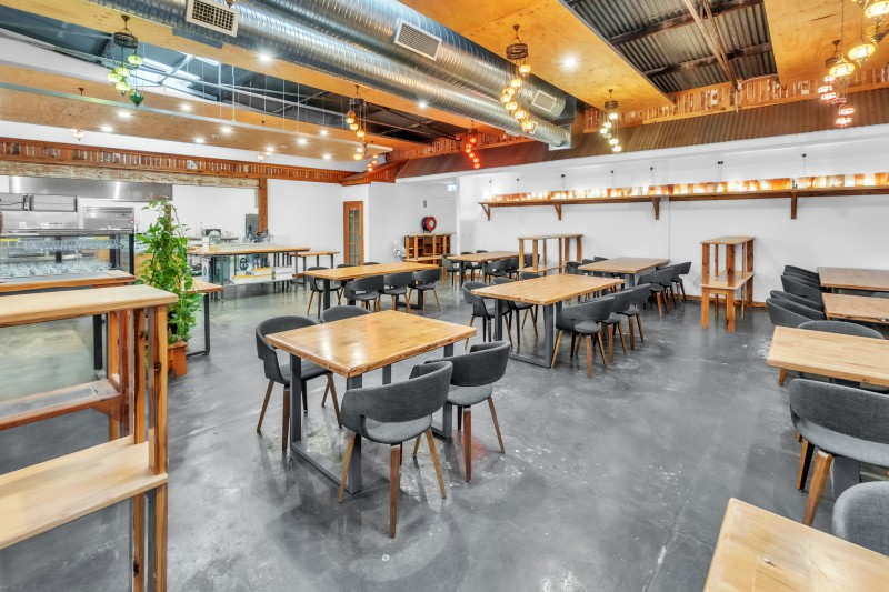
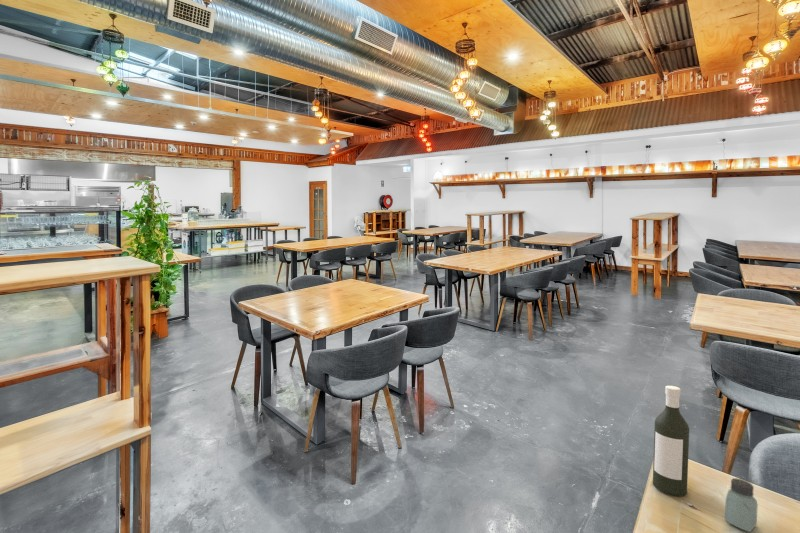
+ saltshaker [724,477,759,533]
+ bottle [652,385,690,497]
